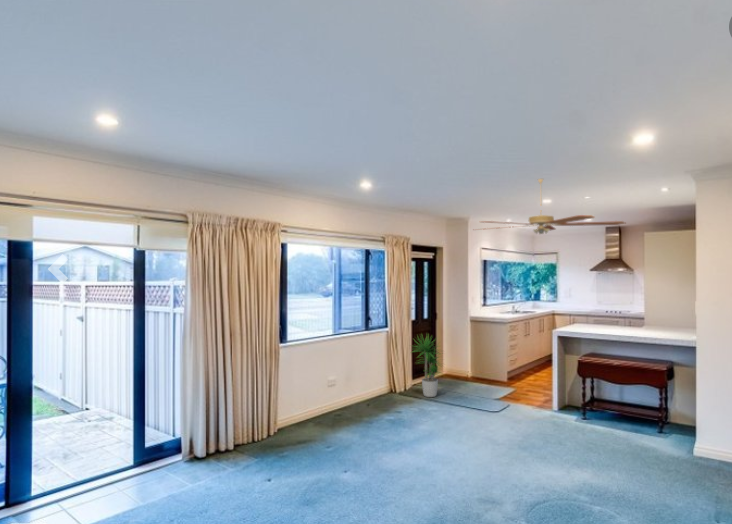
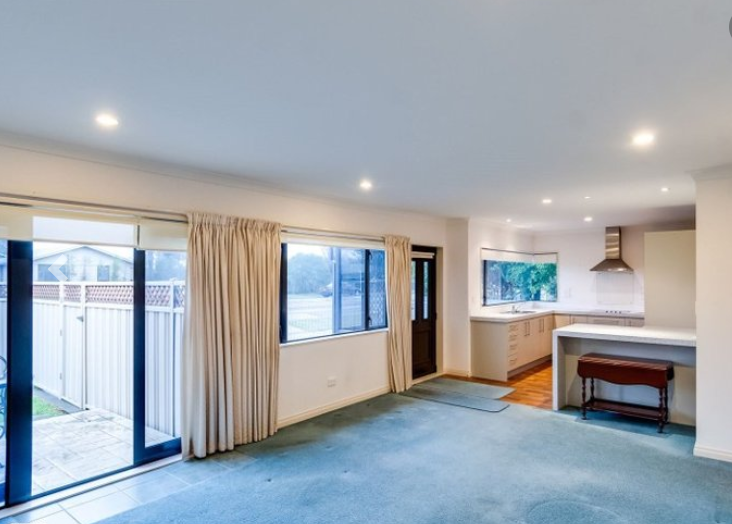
- ceiling fan [473,178,626,235]
- potted plant [408,332,447,398]
